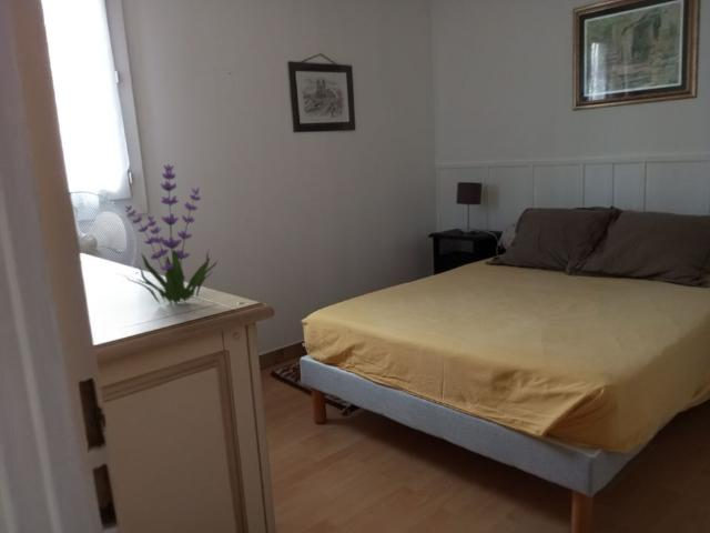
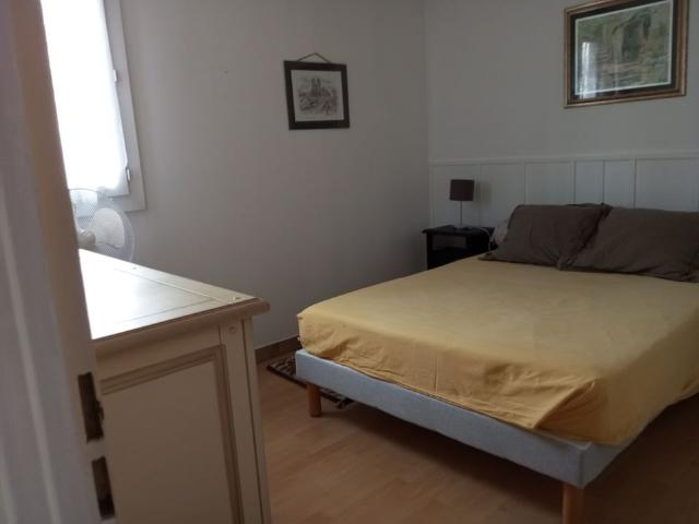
- plant [124,163,219,305]
